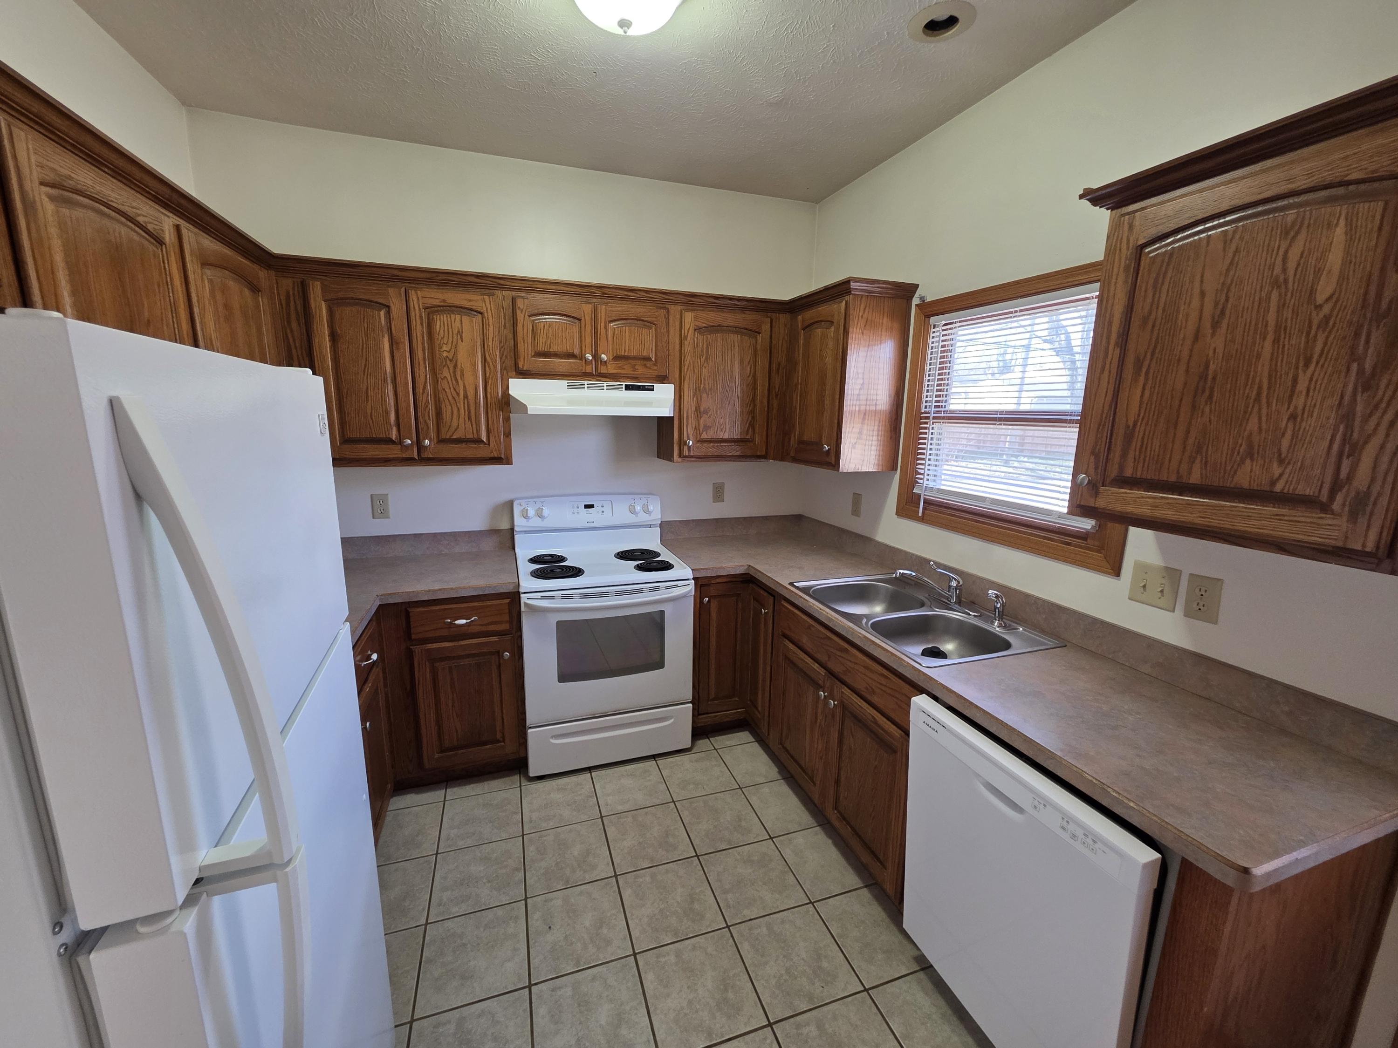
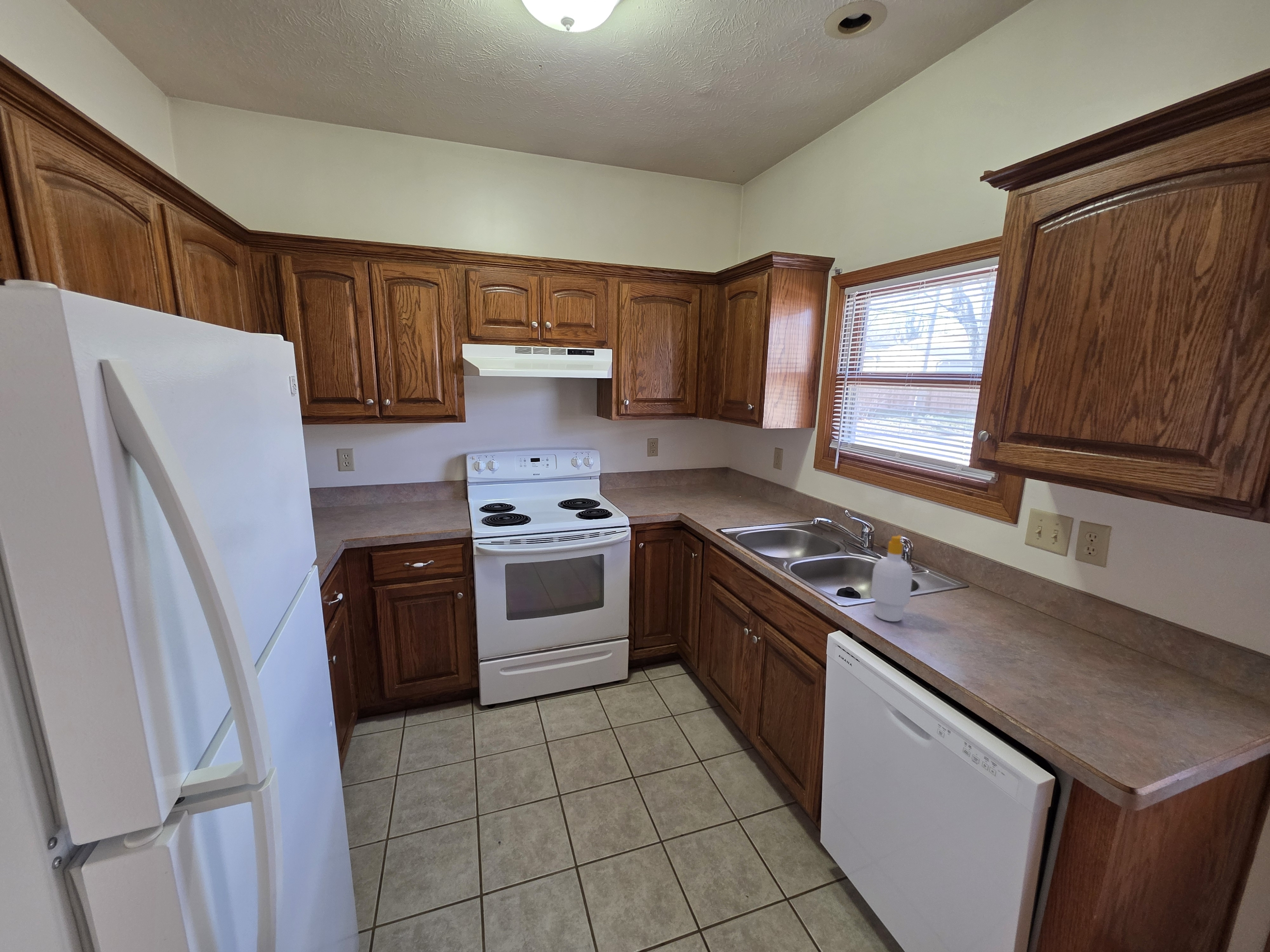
+ soap bottle [870,534,913,622]
